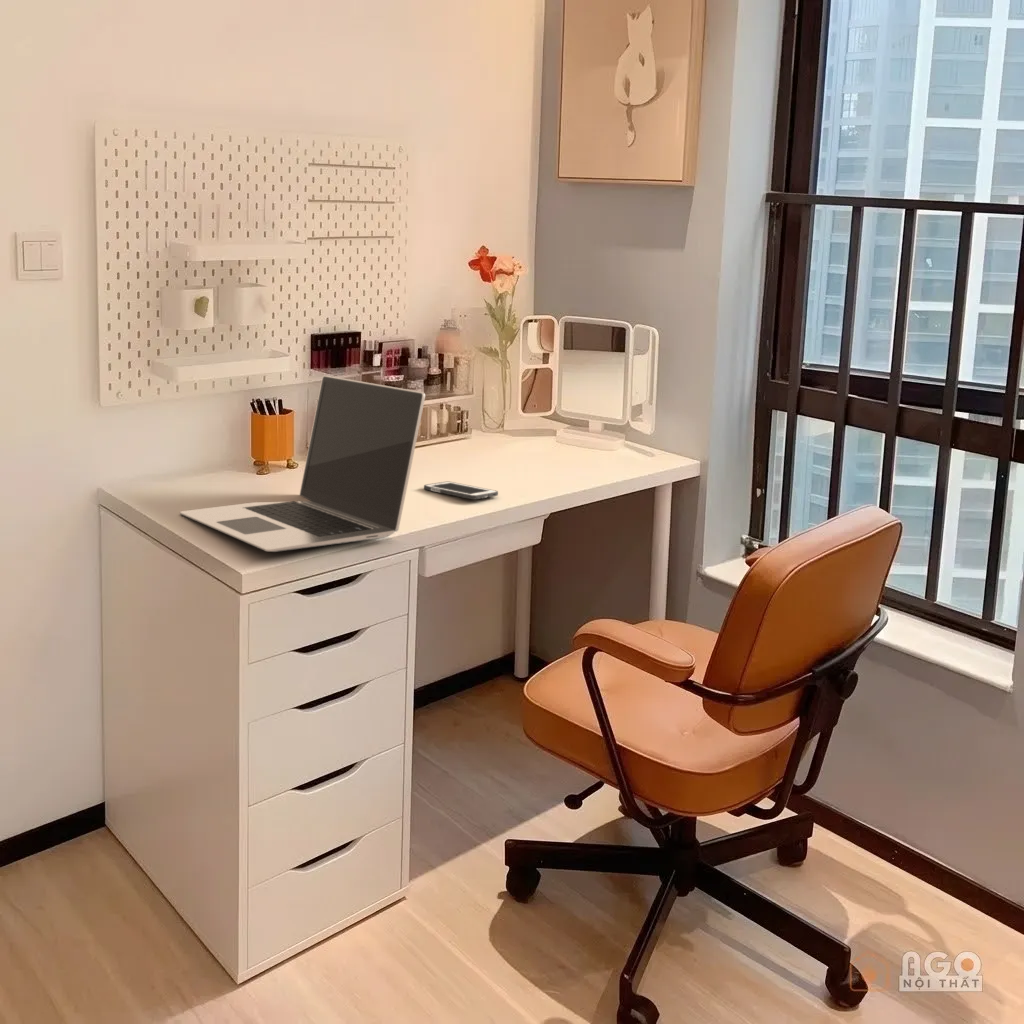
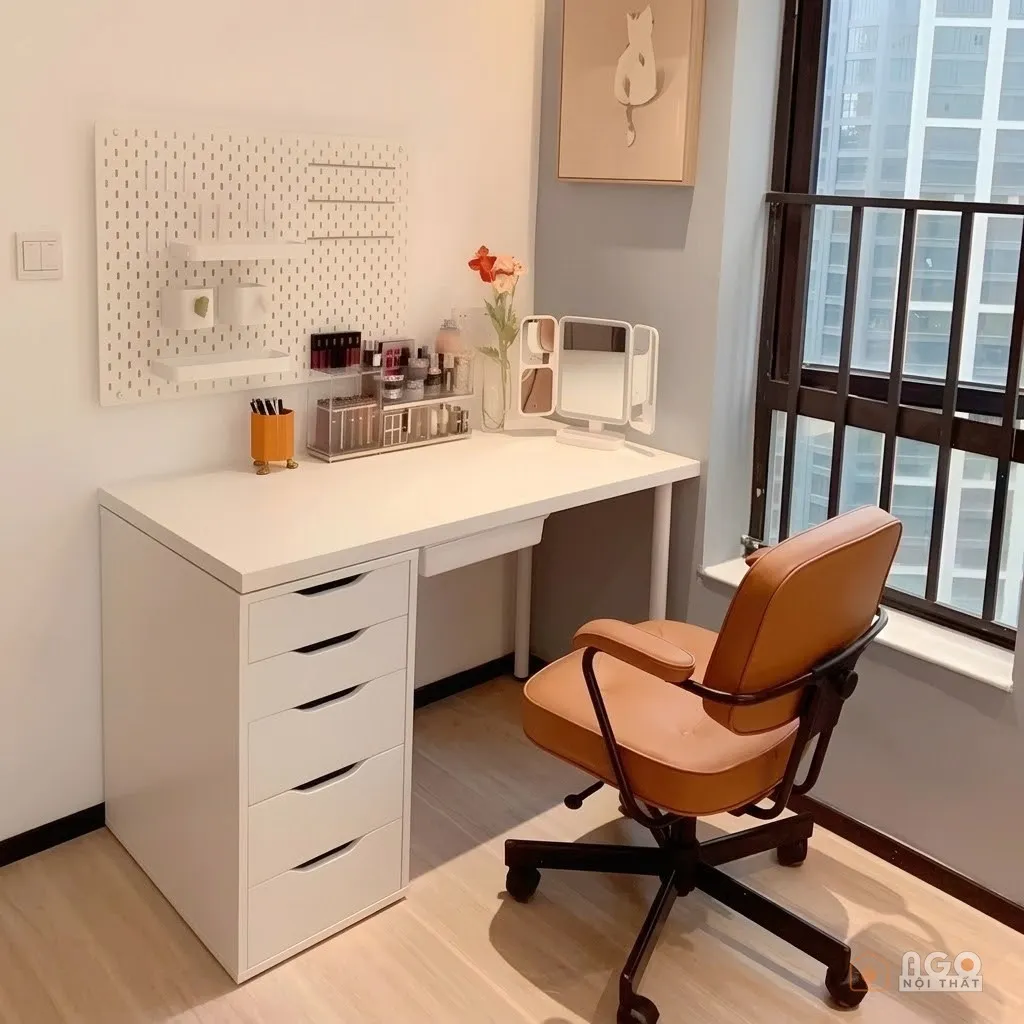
- laptop [179,374,426,553]
- cell phone [423,481,499,501]
